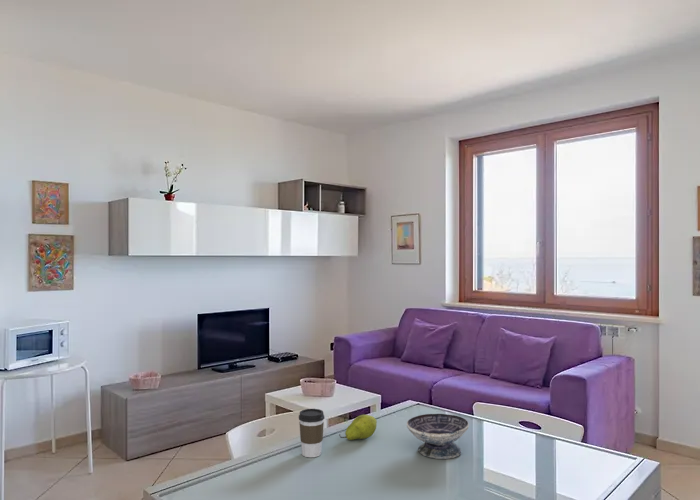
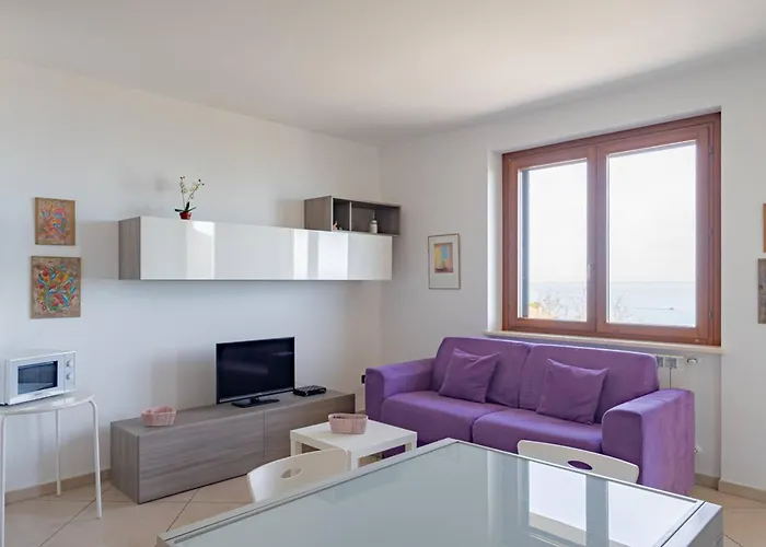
- bowl [406,413,470,460]
- fruit [338,414,378,441]
- coffee cup [298,408,325,458]
